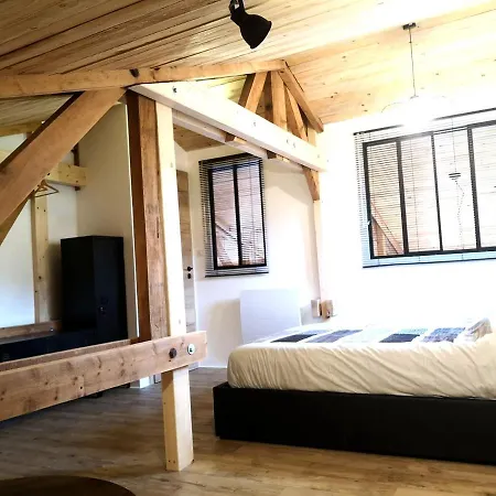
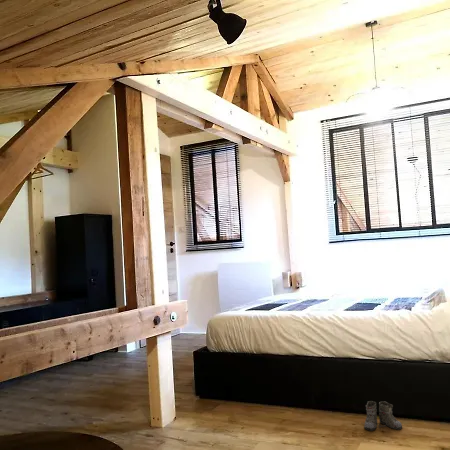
+ boots [362,400,403,432]
